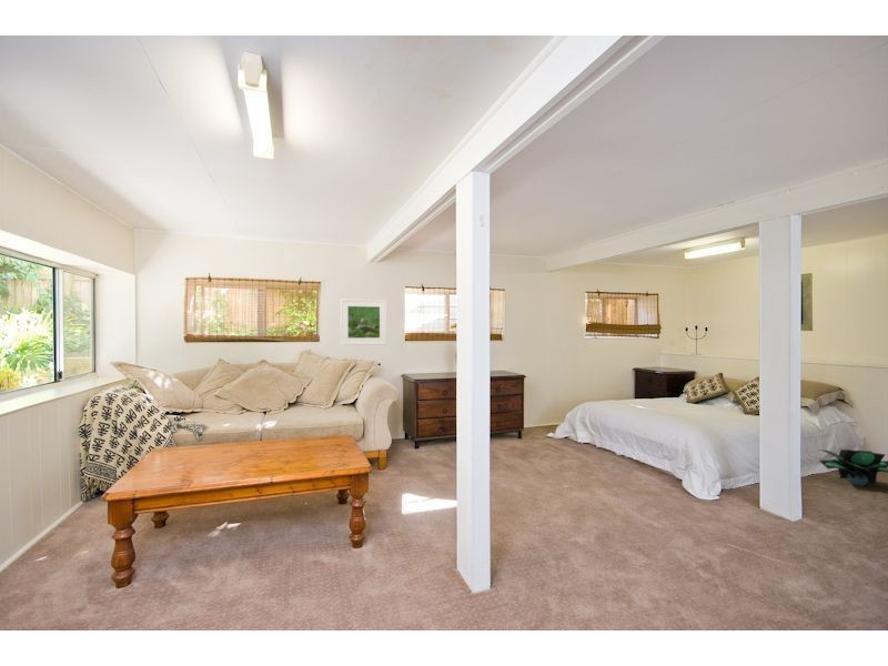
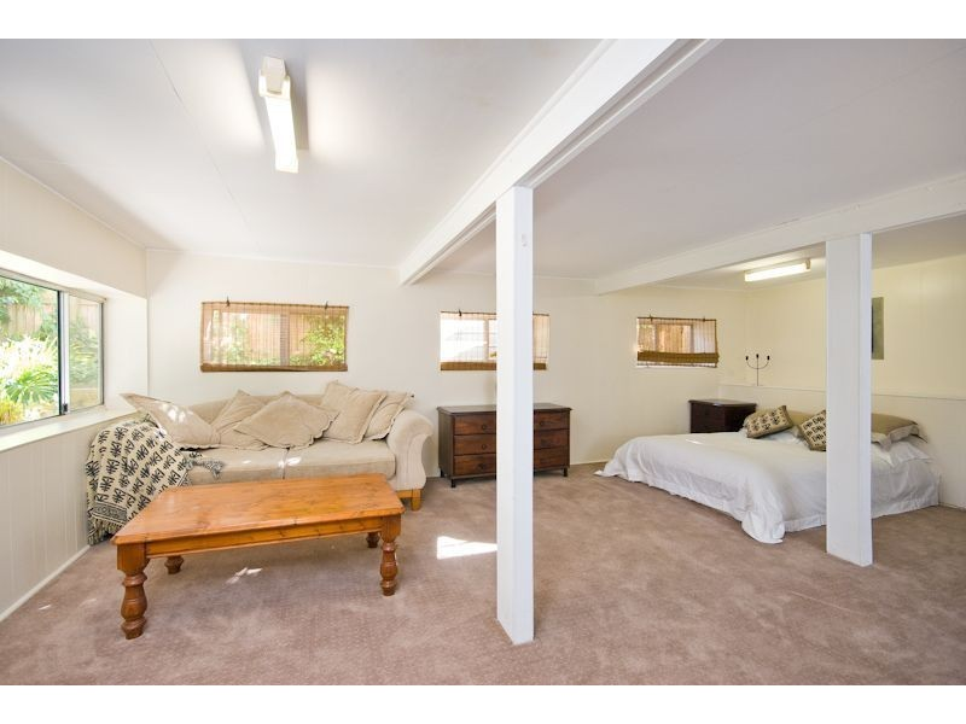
- decorative plant [816,448,888,487]
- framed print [340,297,387,346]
